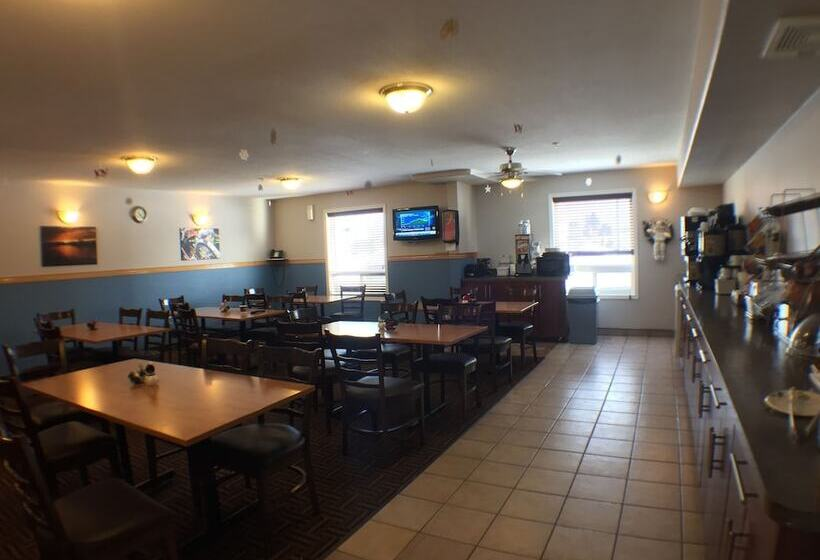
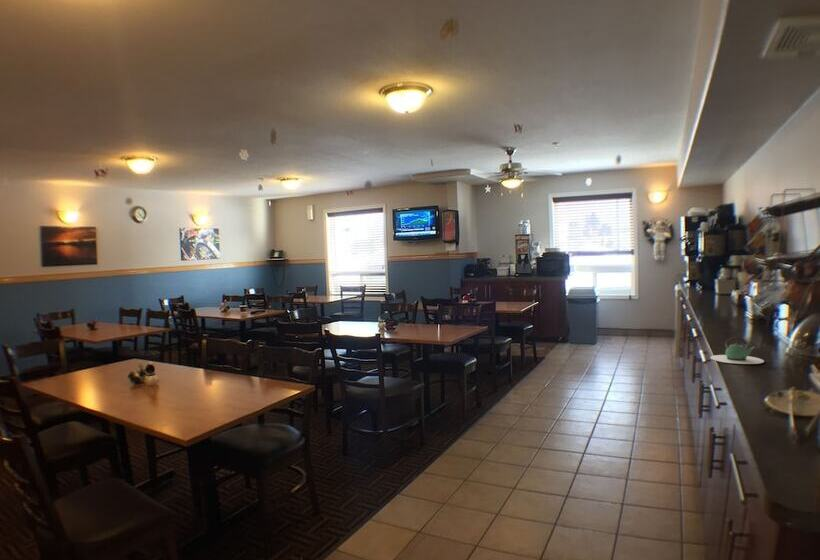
+ teapot [709,336,765,365]
